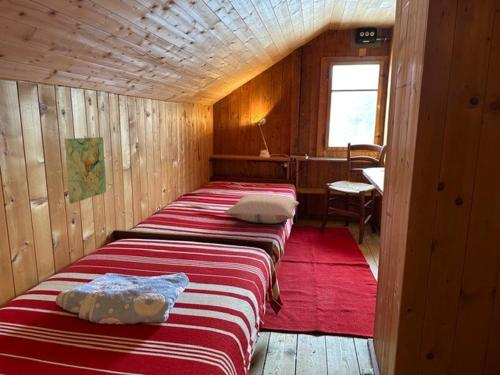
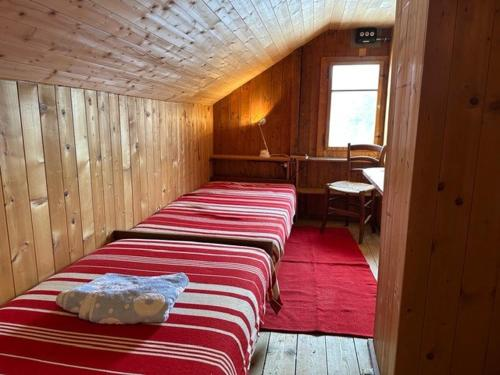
- pillow [223,194,300,224]
- topographical map [64,136,107,205]
